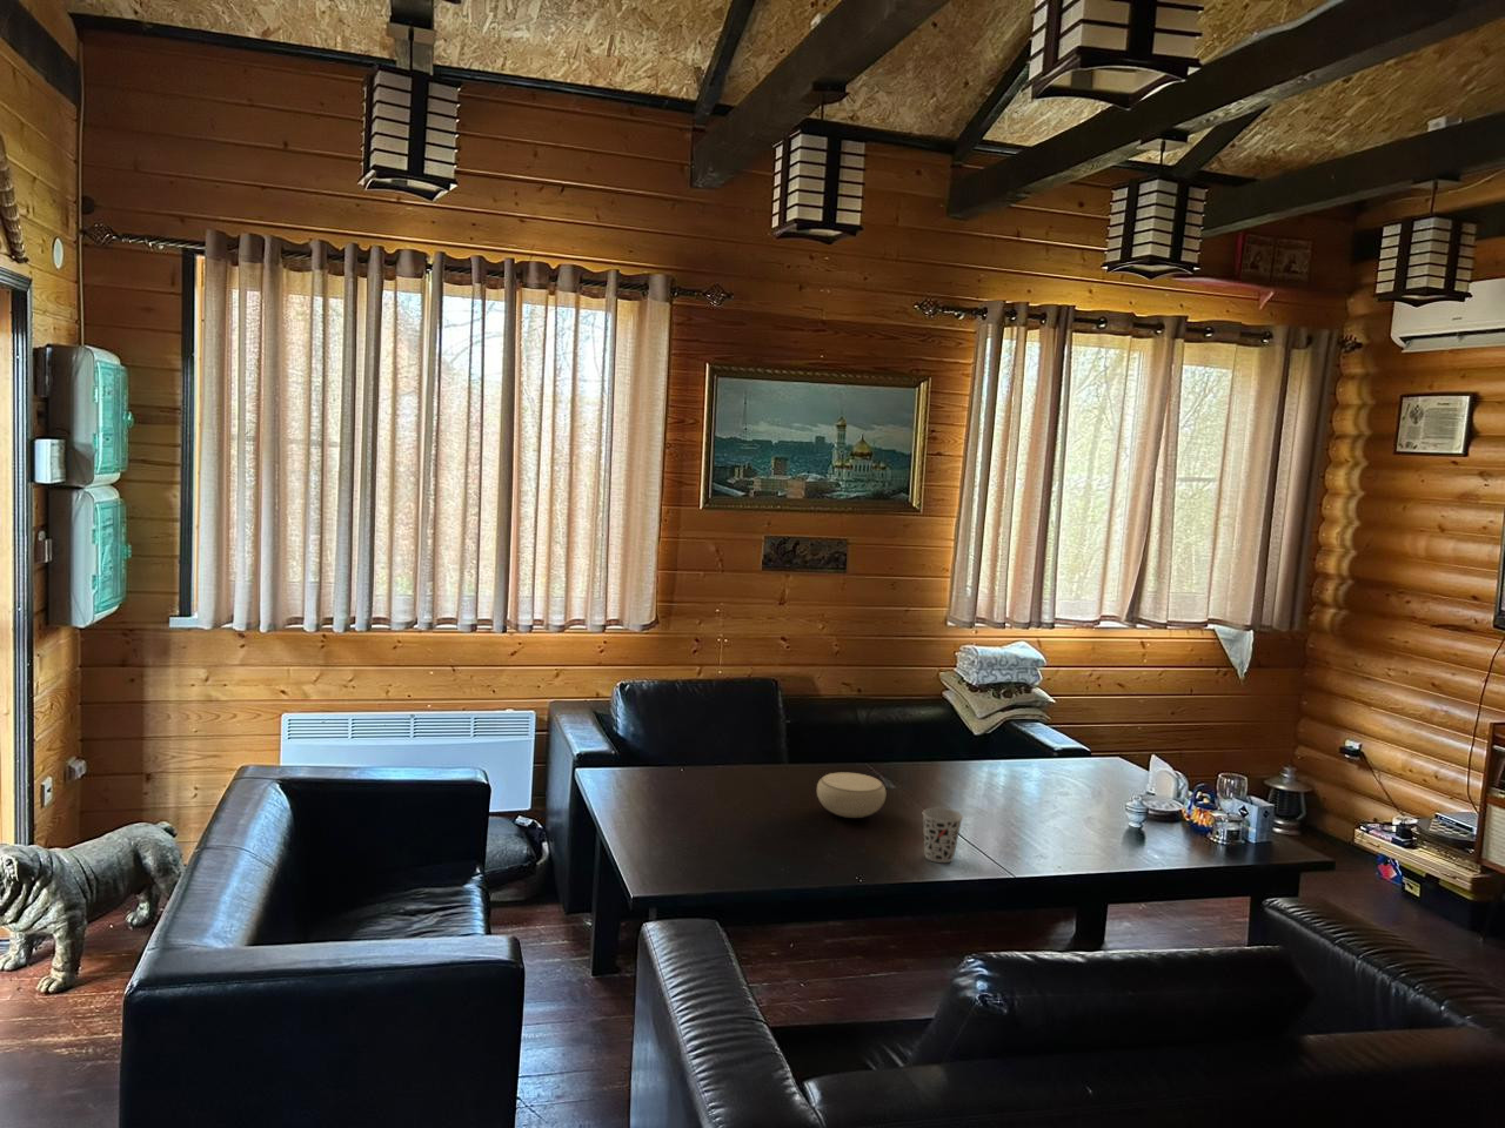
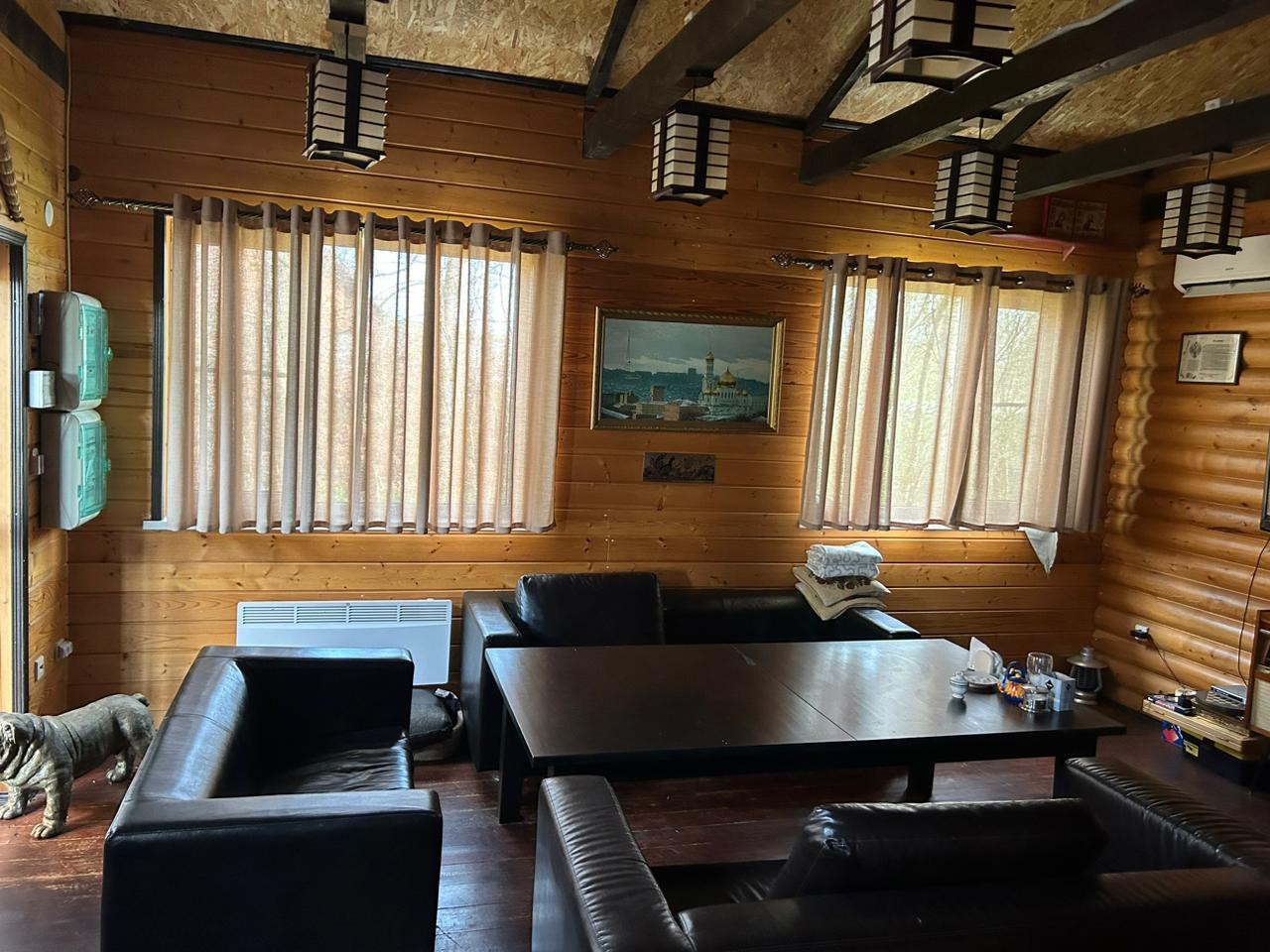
- bowl [816,773,886,819]
- cup [922,807,965,864]
